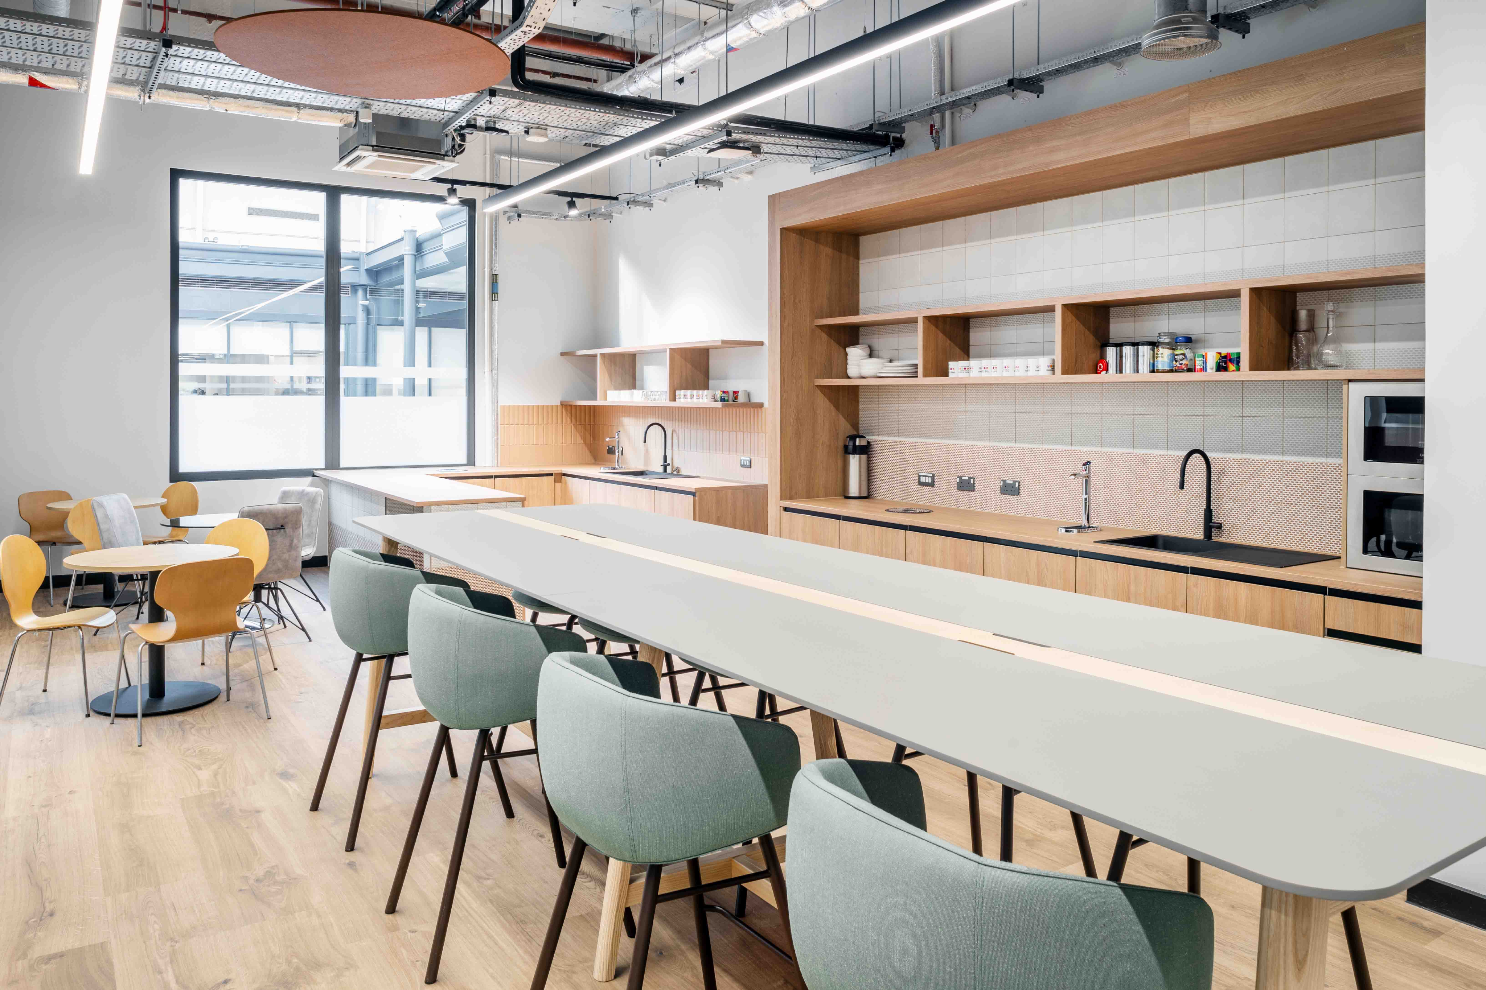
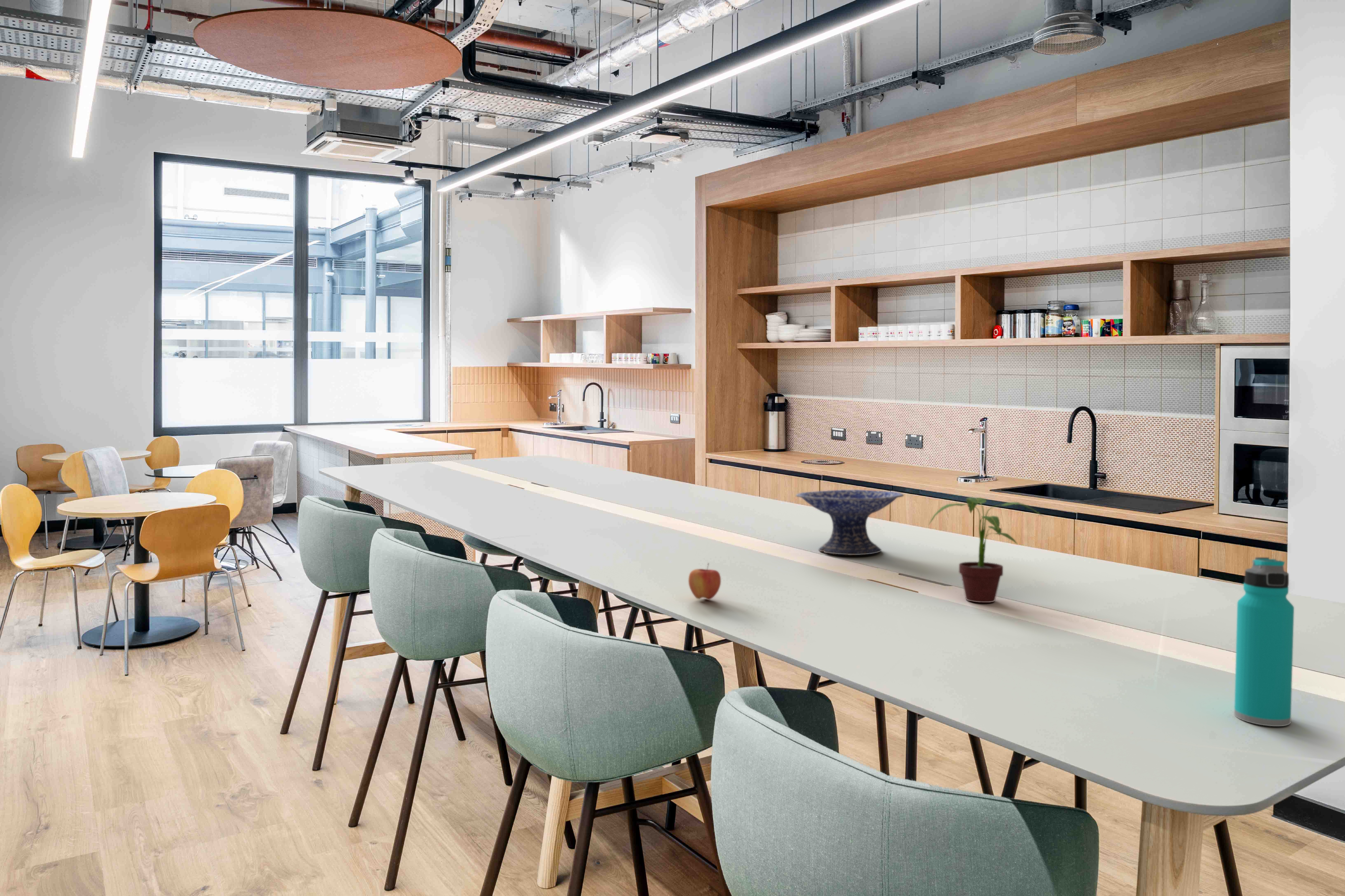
+ potted plant [928,497,1045,603]
+ apple [688,563,721,600]
+ water bottle [1234,557,1294,727]
+ decorative bowl [795,489,904,555]
